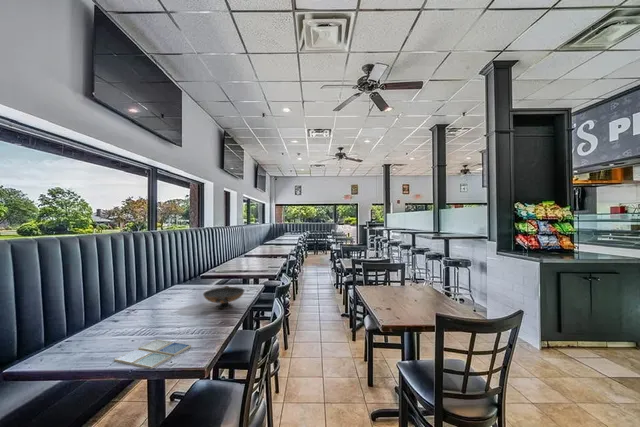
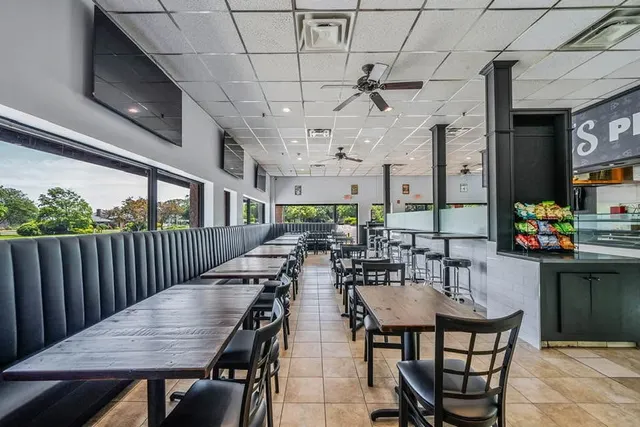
- drink coaster [113,338,192,370]
- decorative bowl [202,285,246,310]
